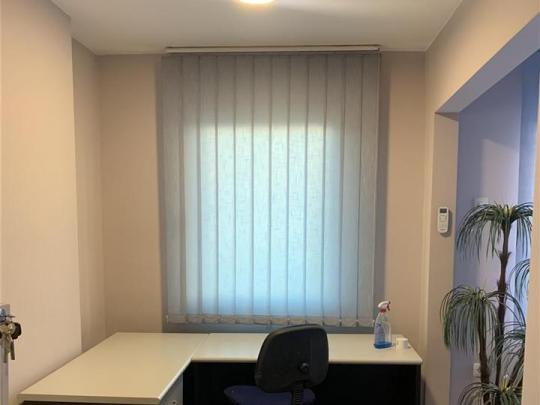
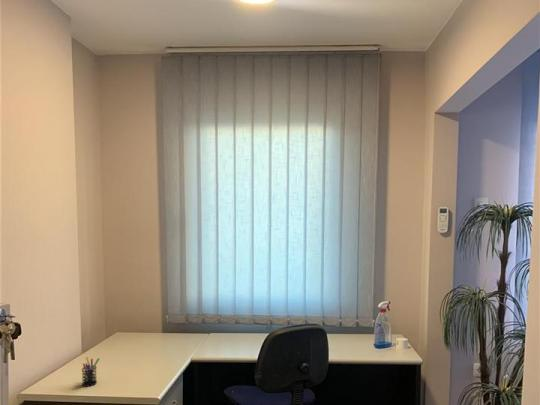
+ pen holder [81,356,100,388]
